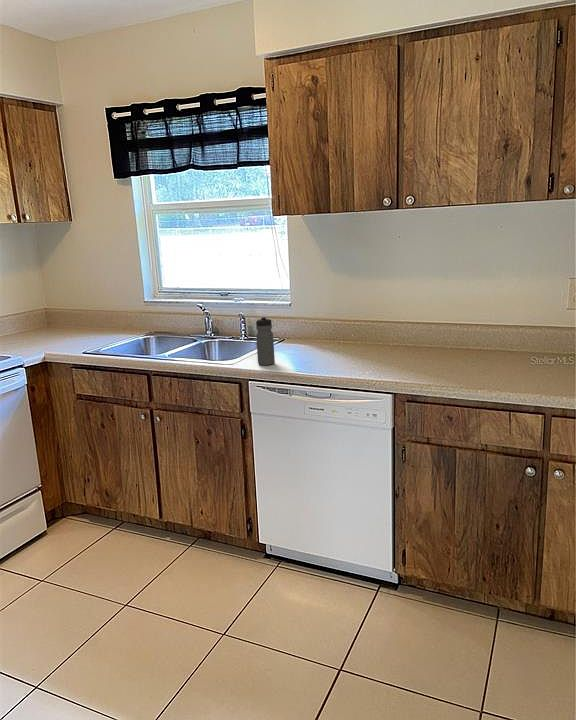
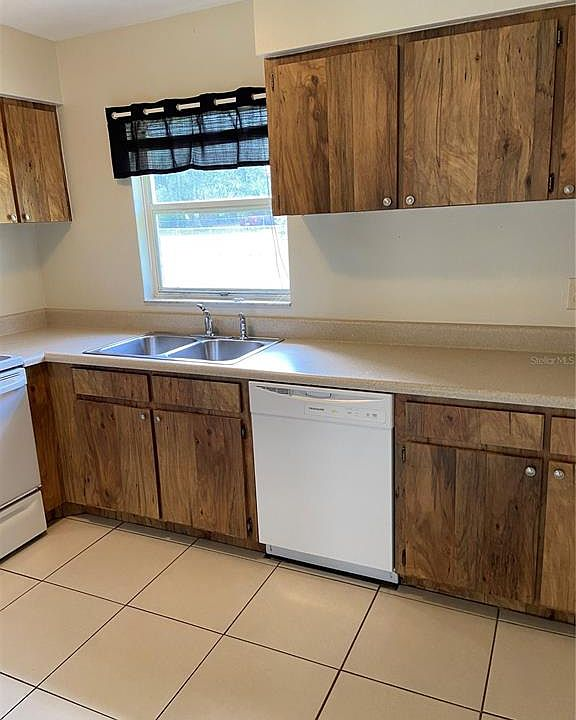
- water bottle [255,315,276,366]
